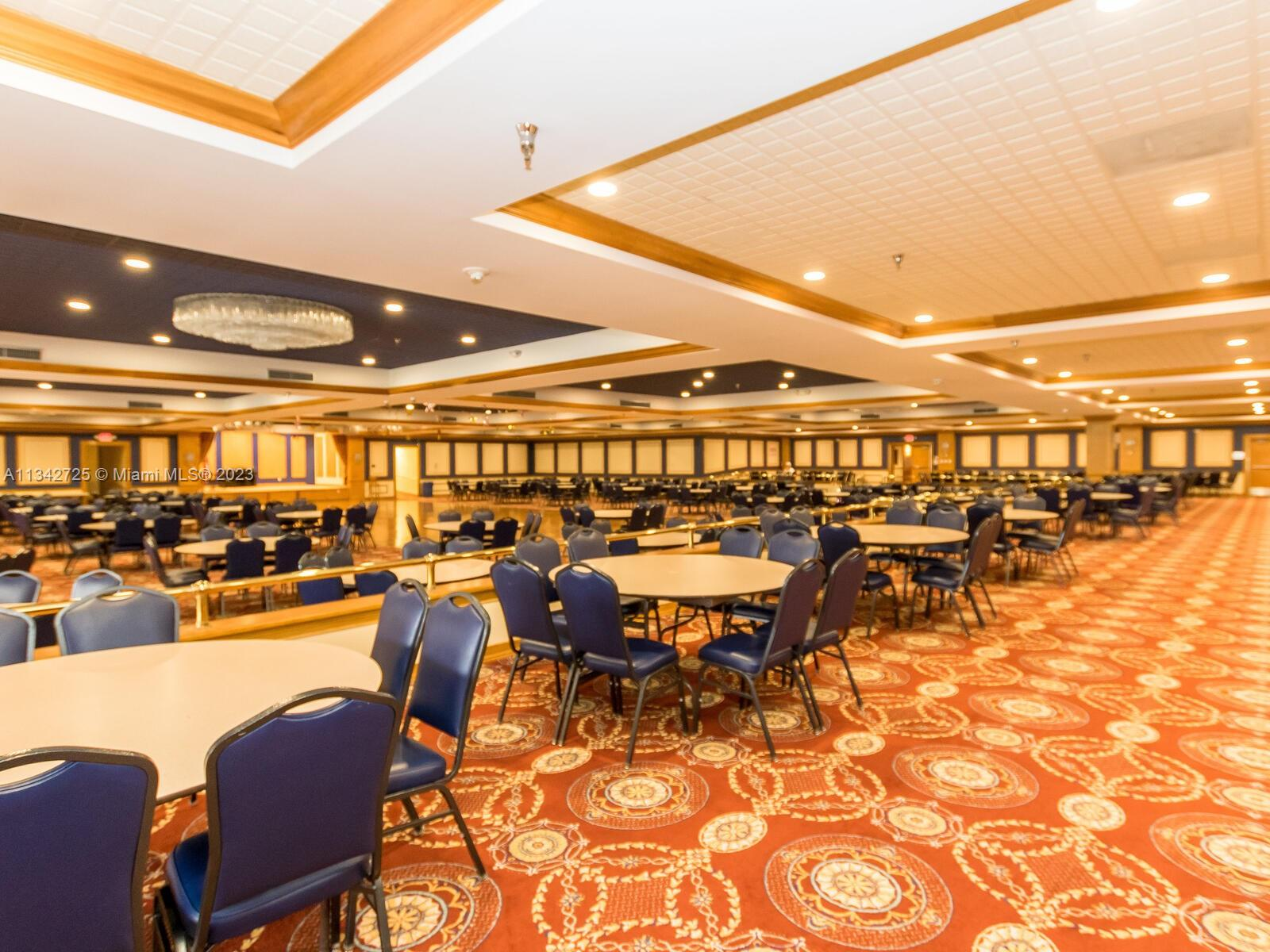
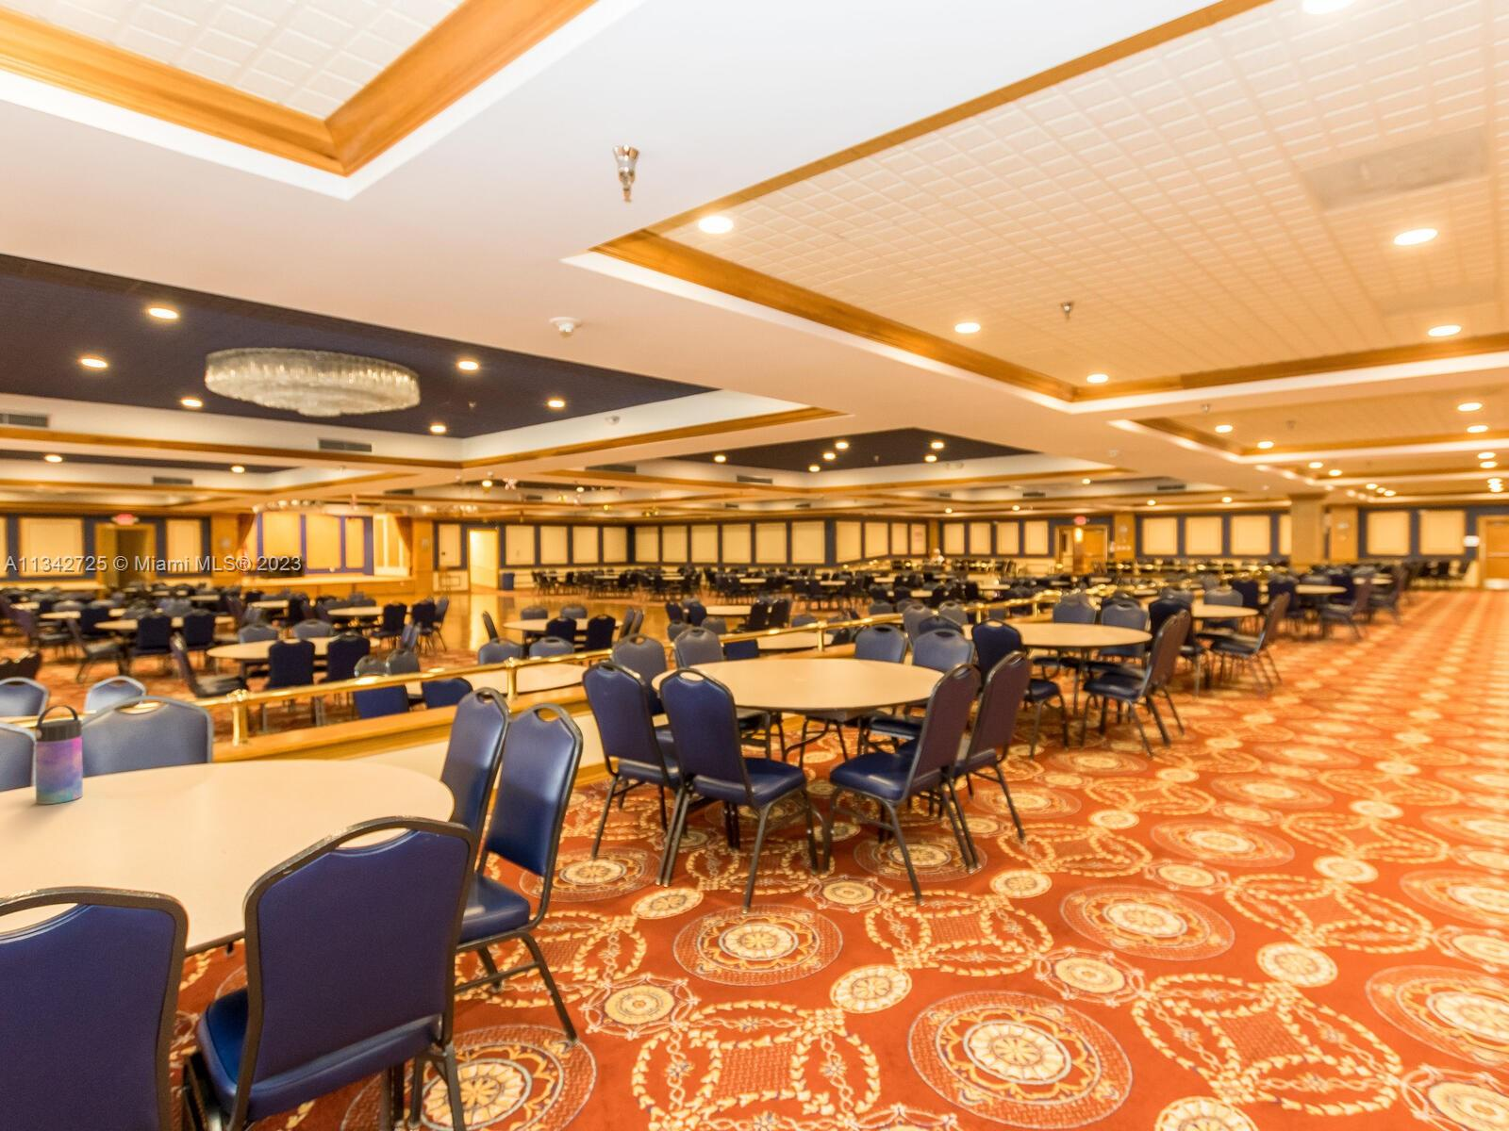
+ water bottle [34,704,84,805]
